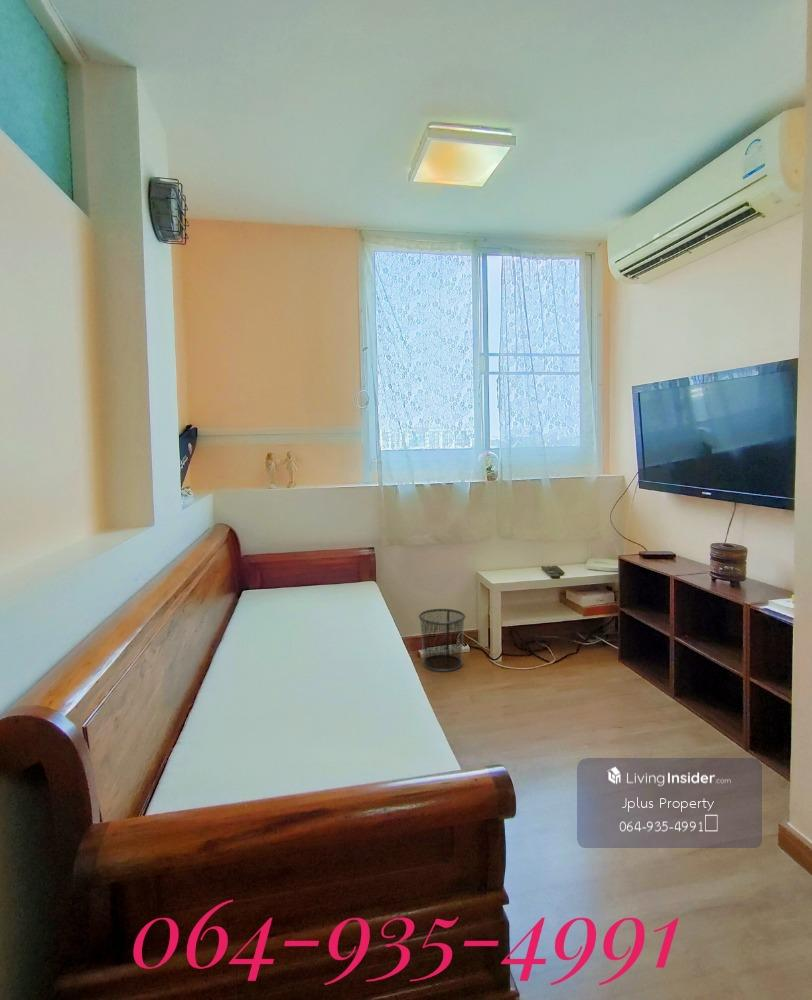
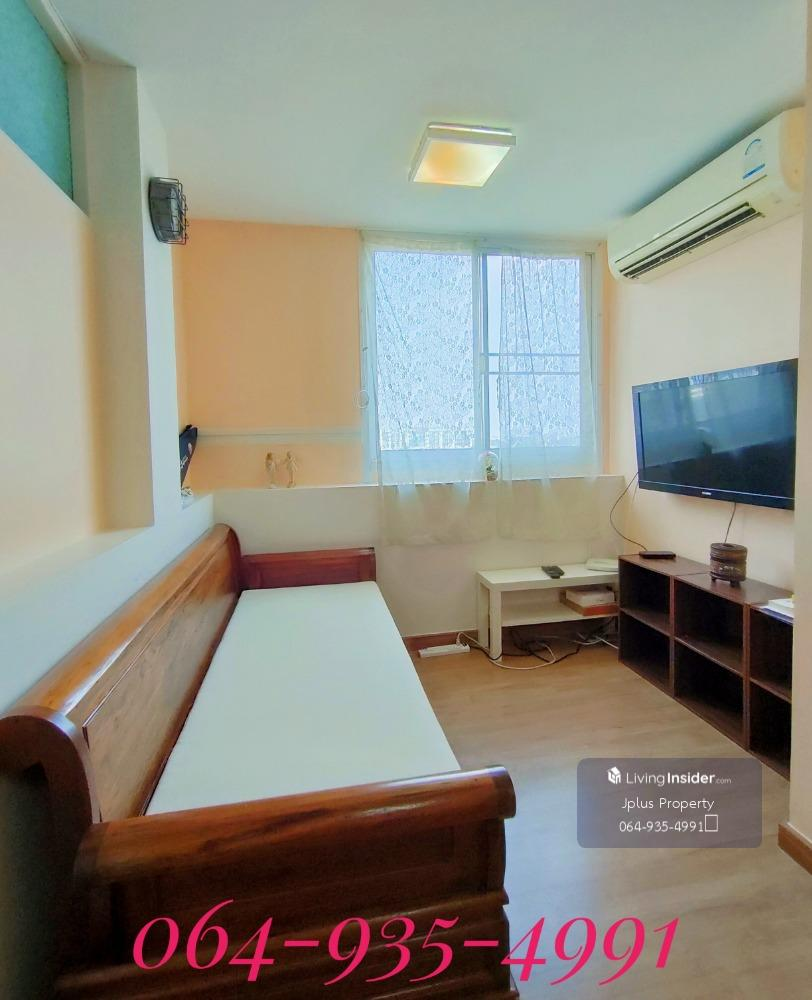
- waste bin [418,608,466,672]
